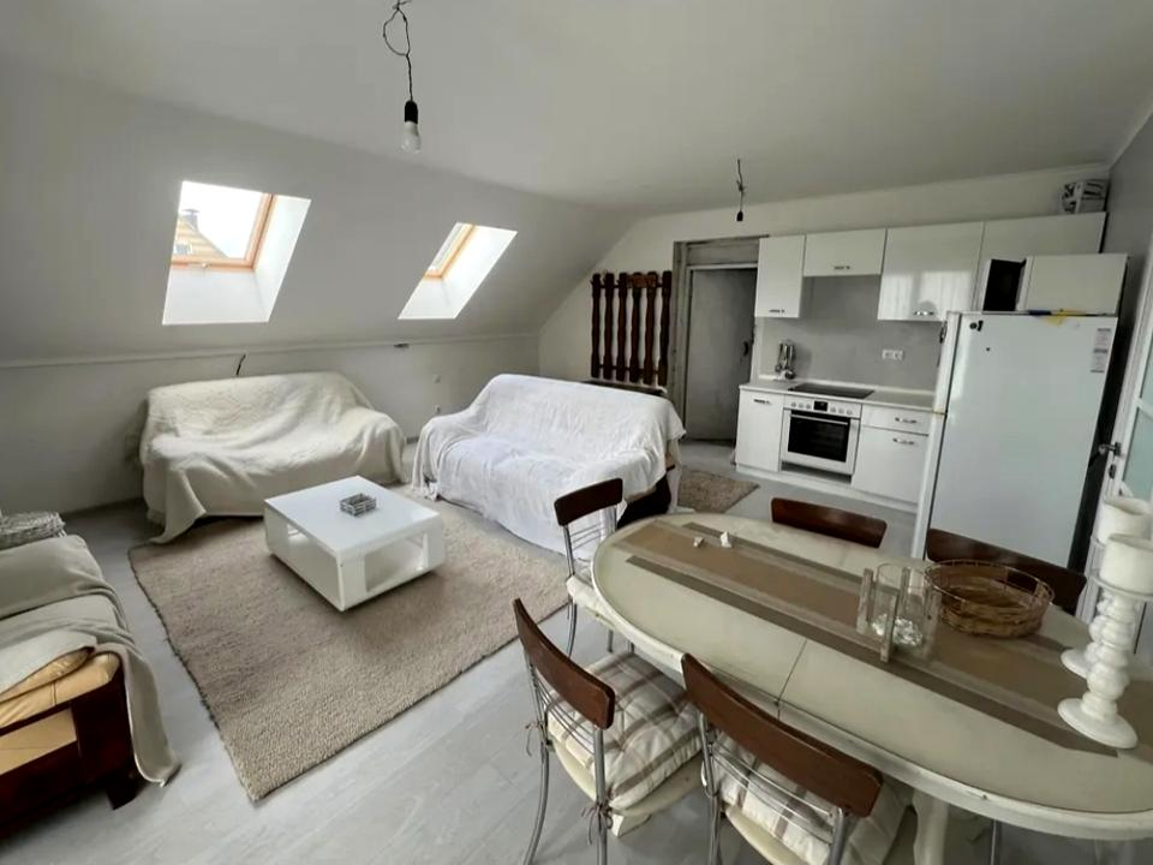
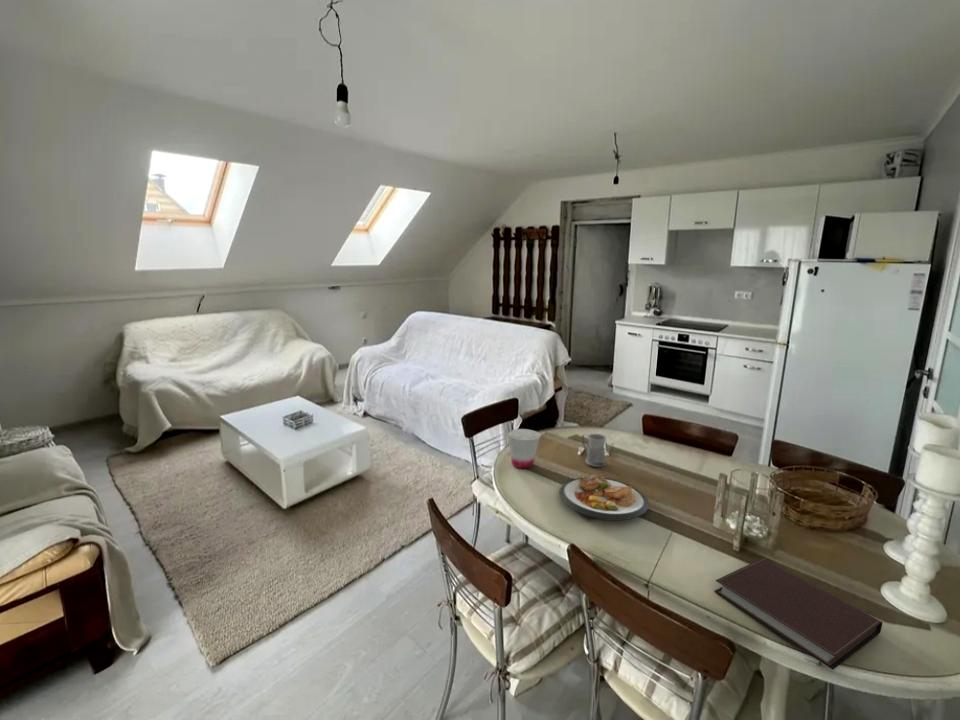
+ mug [580,433,607,468]
+ plate [558,473,650,522]
+ cup [506,428,541,469]
+ notebook [713,557,883,671]
